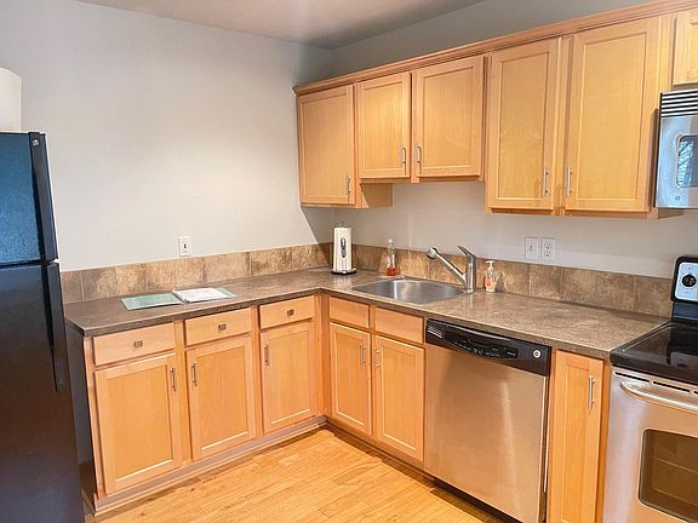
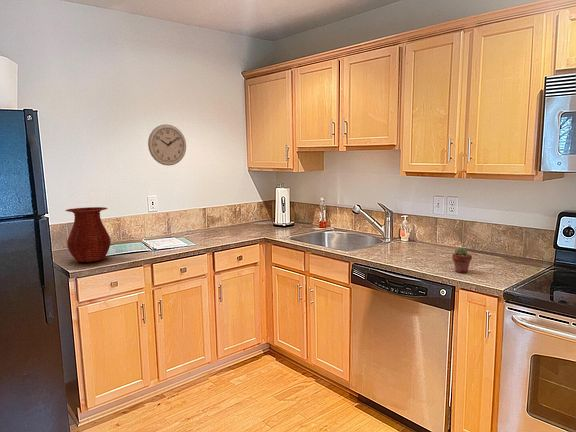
+ wall clock [147,123,187,167]
+ potted succulent [451,247,473,274]
+ vase [64,206,112,263]
